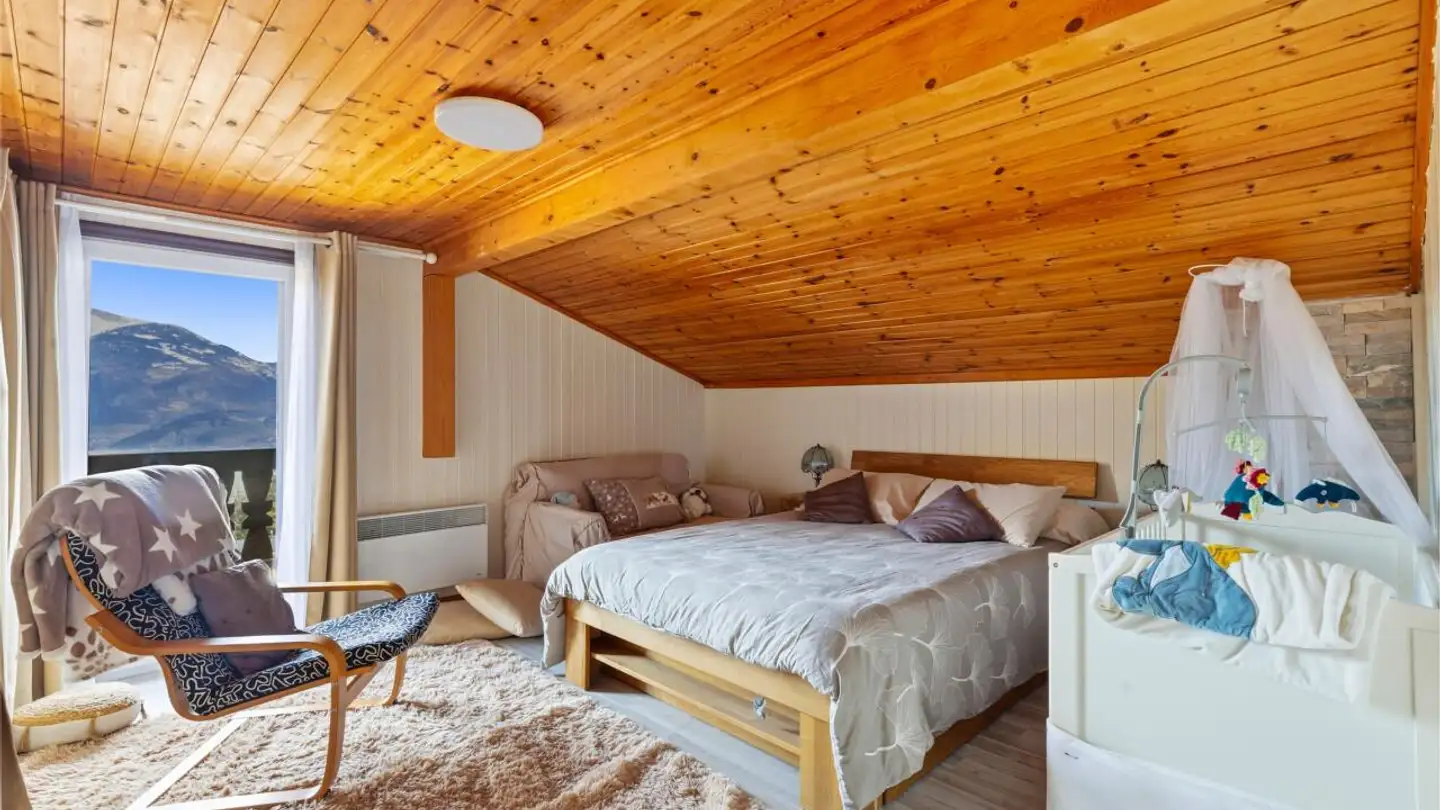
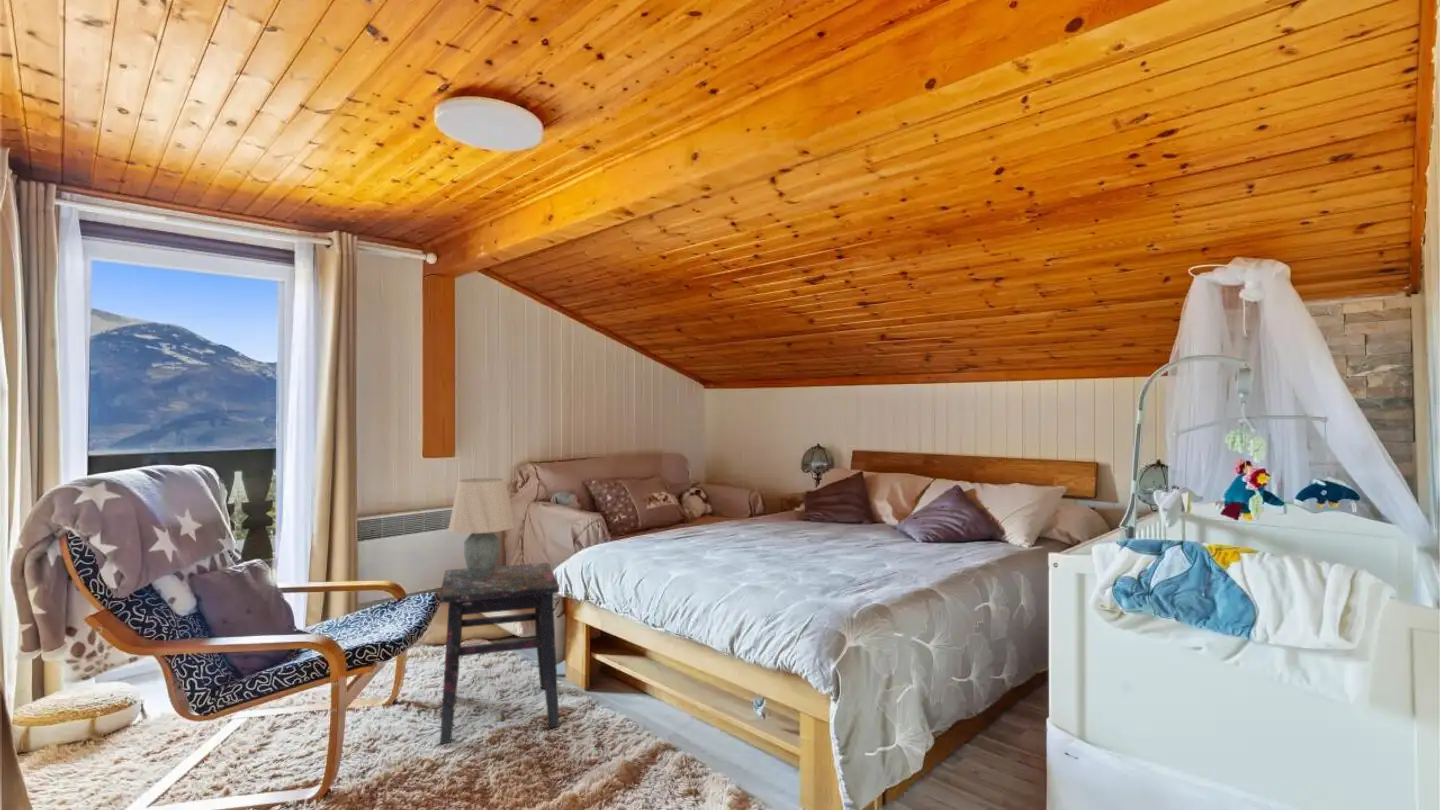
+ table lamp [448,477,516,577]
+ side table [439,562,560,745]
